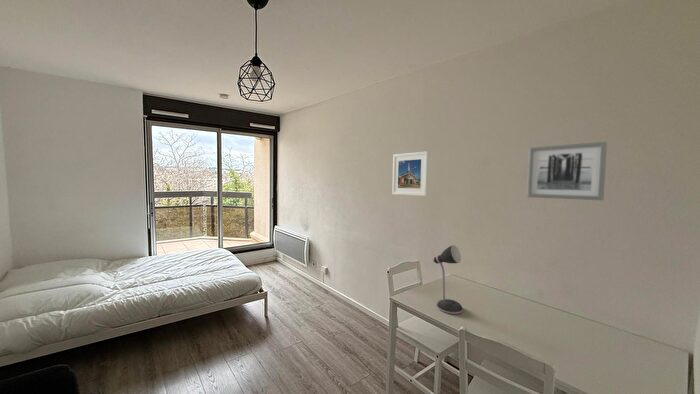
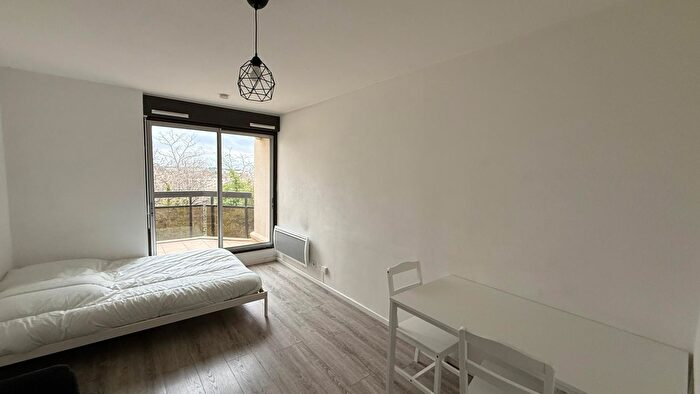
- wall art [526,141,608,201]
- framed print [391,150,430,197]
- desk lamp [432,244,464,315]
